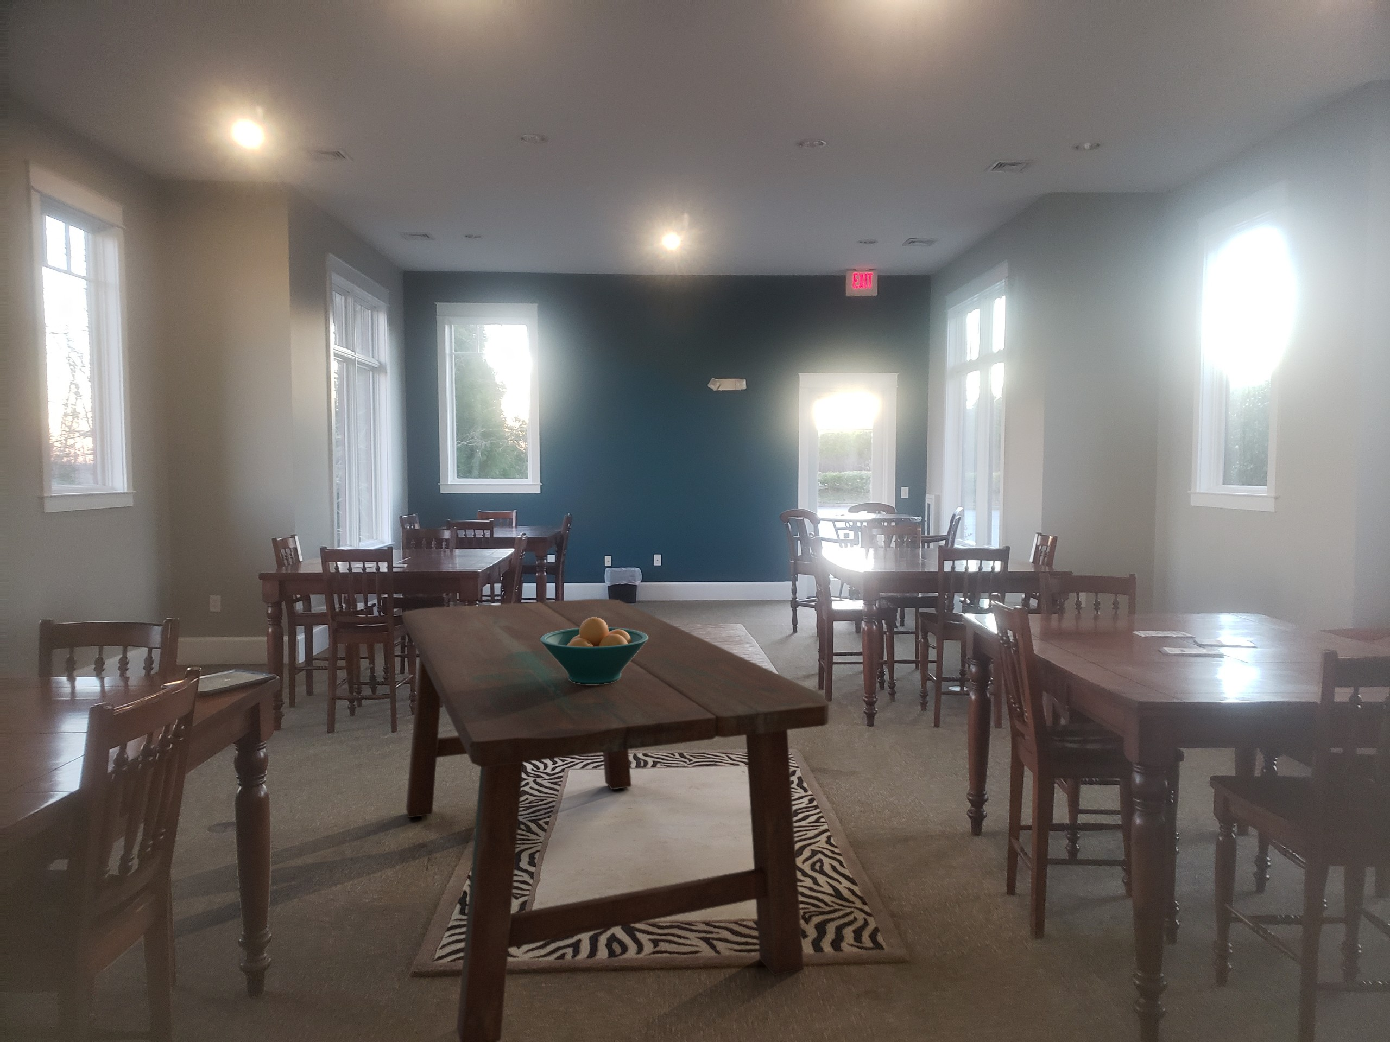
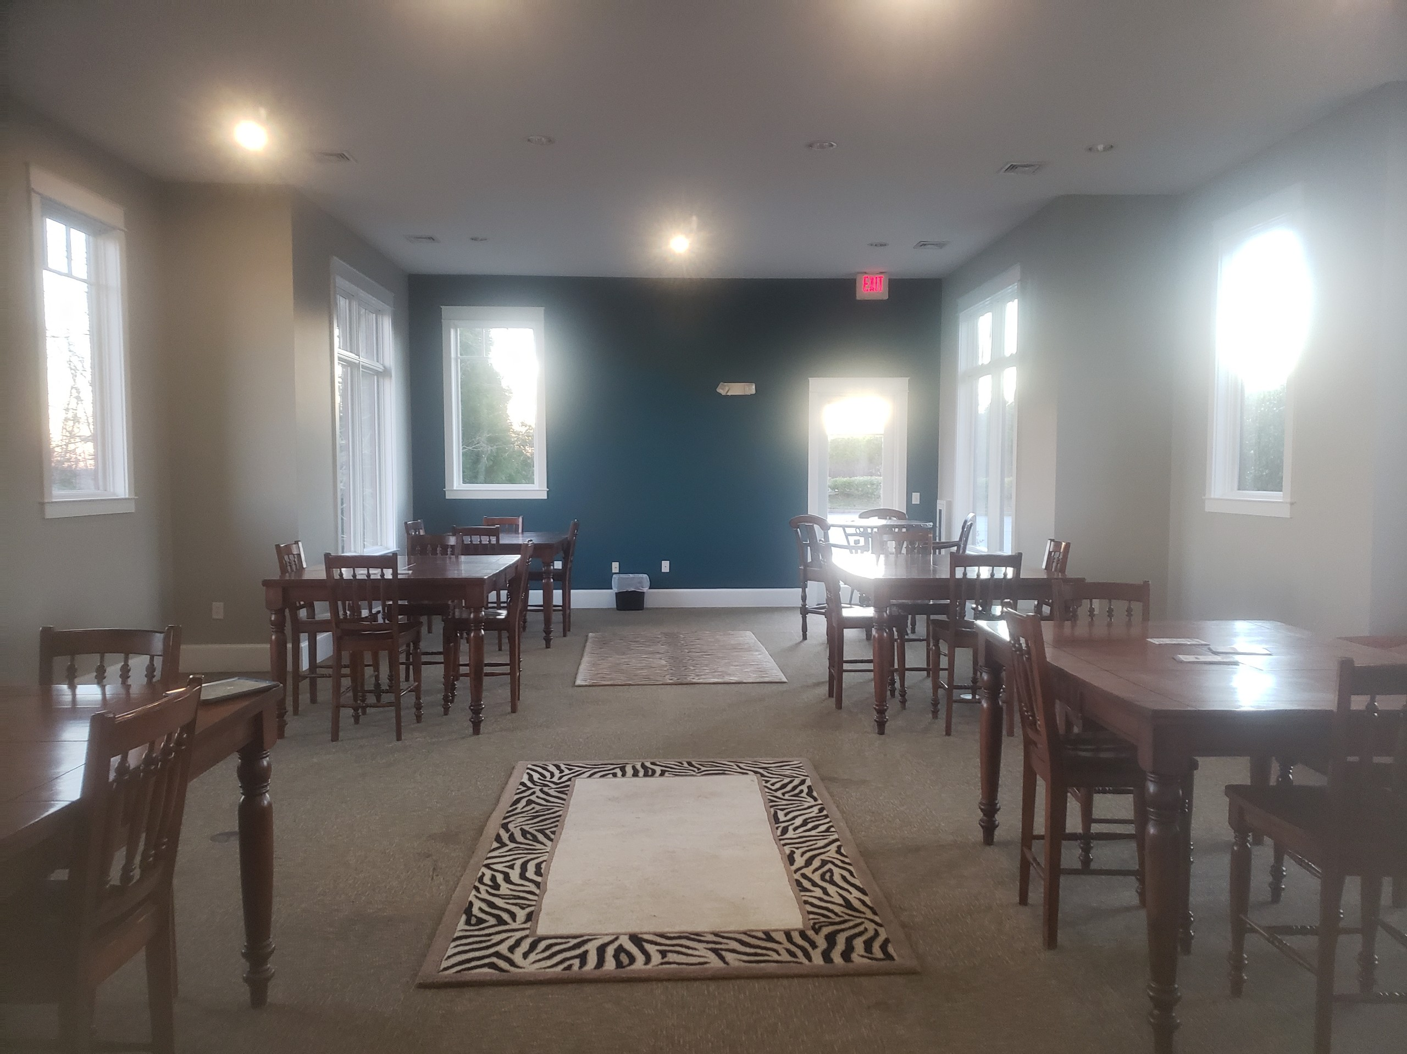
- fruit bowl [540,617,648,684]
- dining table [401,598,830,1042]
